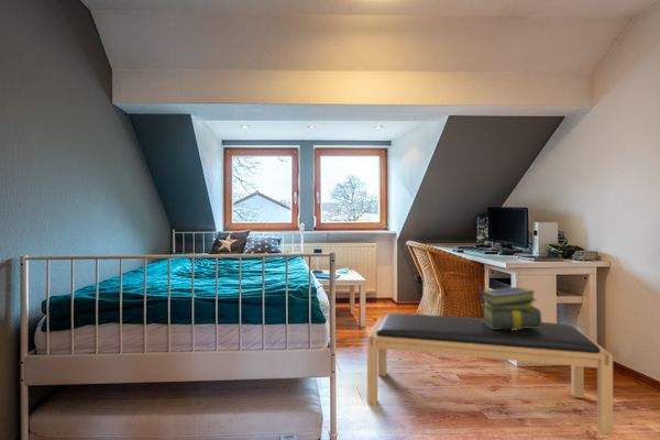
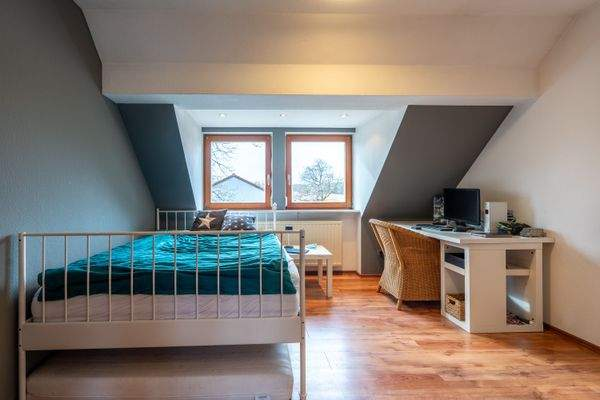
- bench [366,312,614,436]
- stack of books [479,286,542,330]
